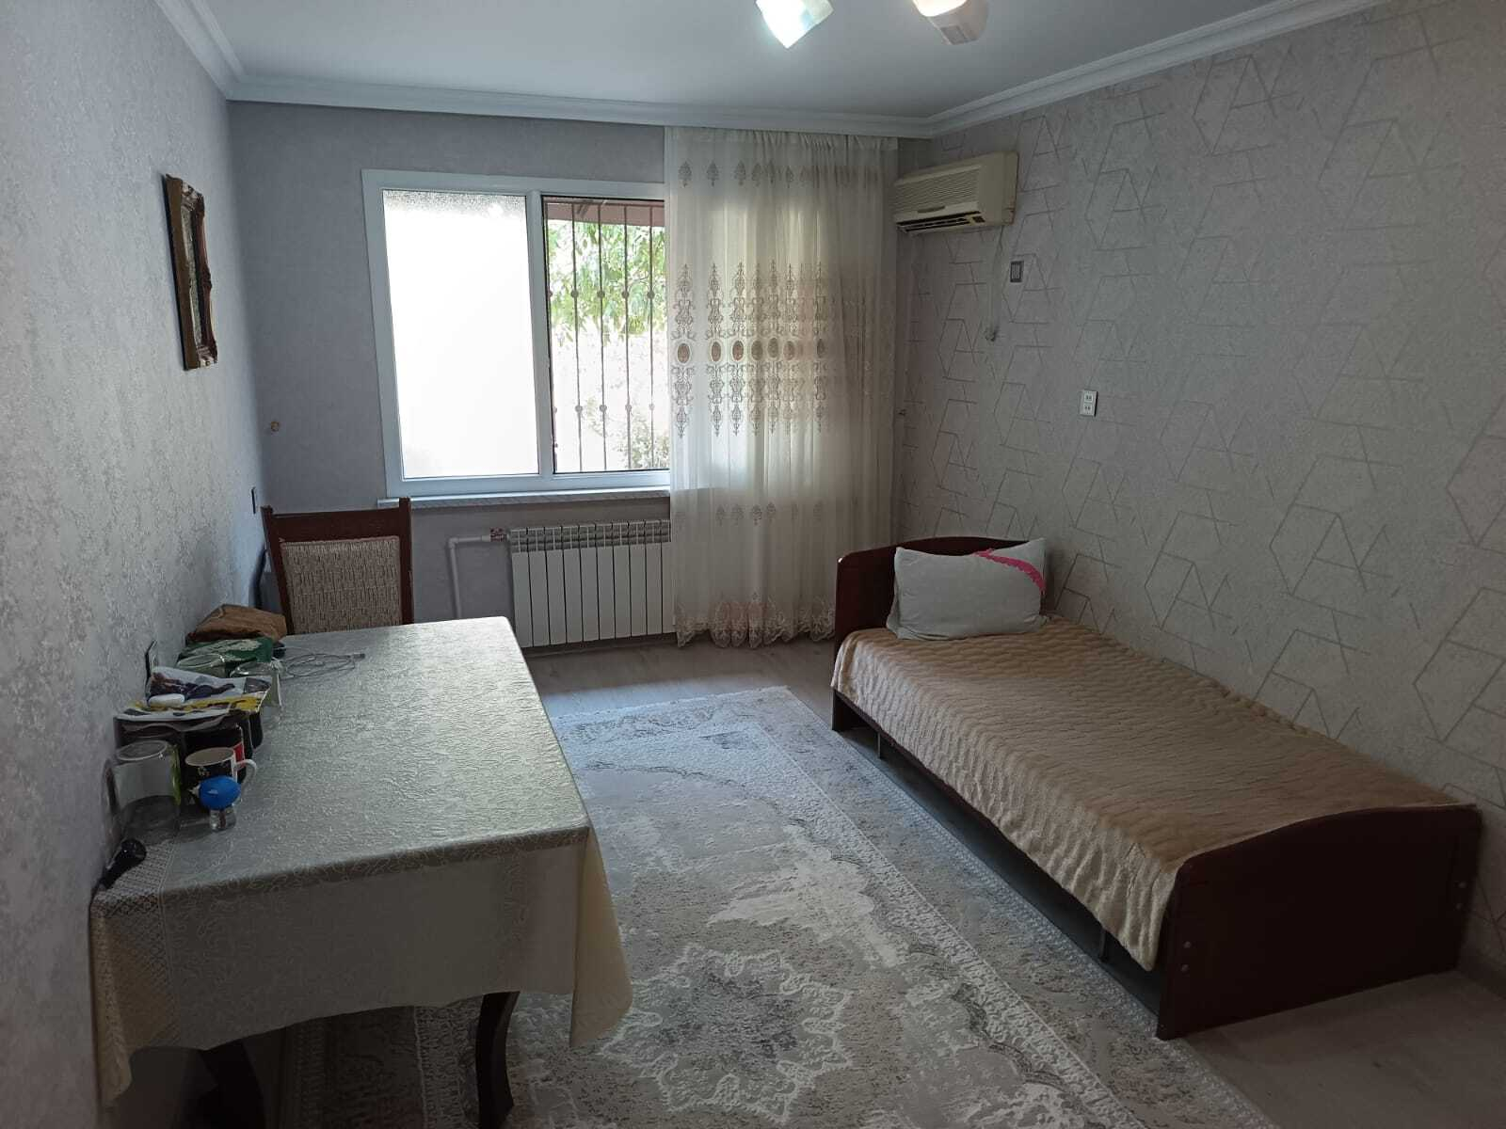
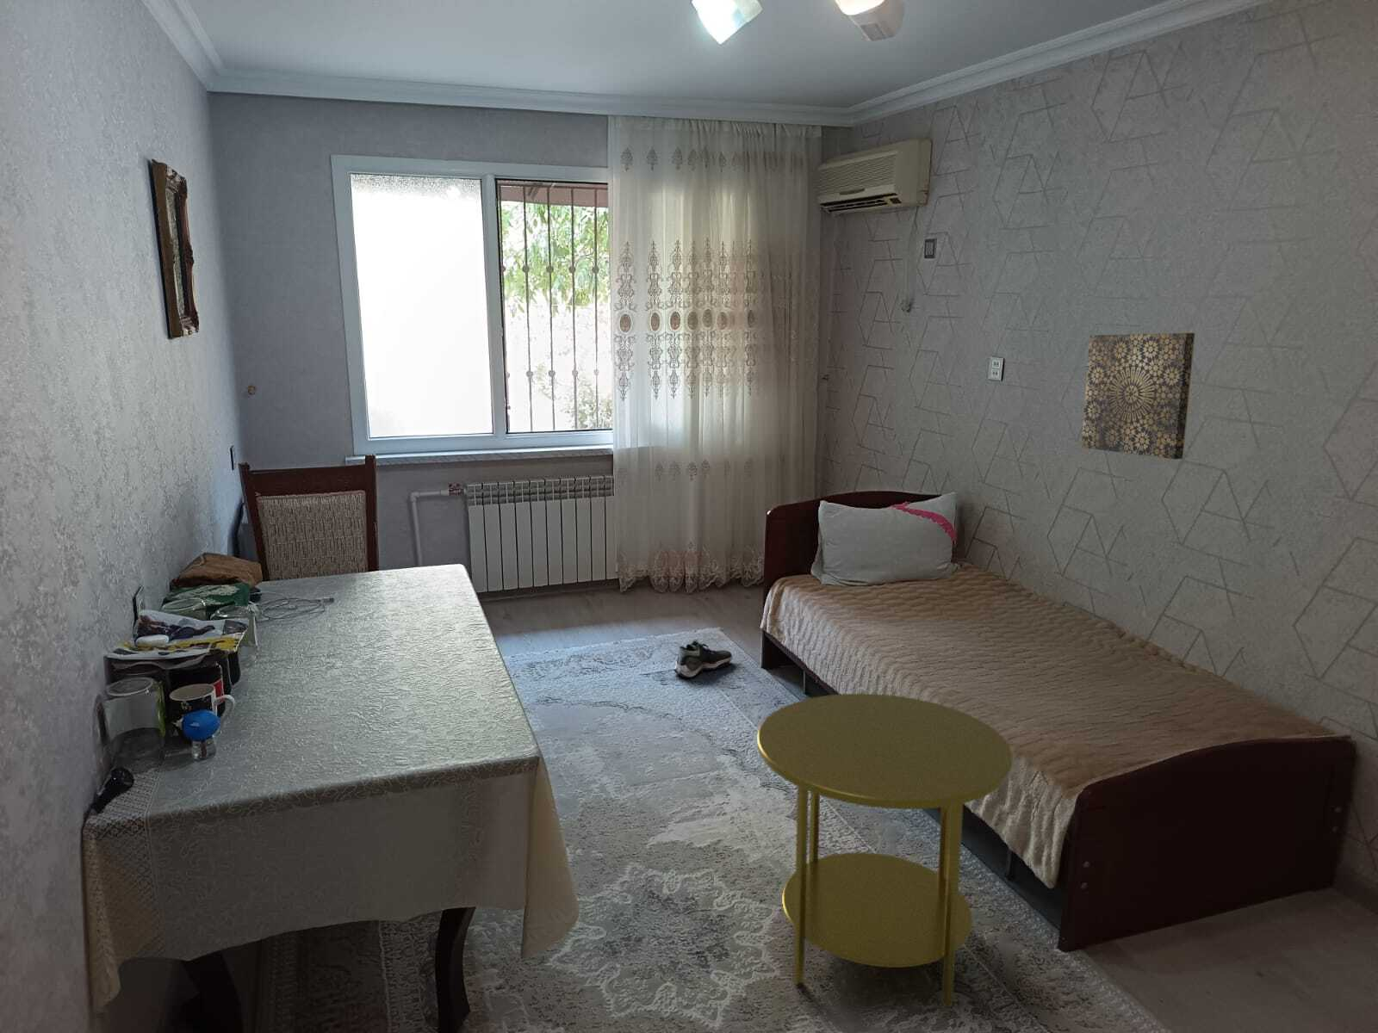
+ wall art [1081,332,1196,460]
+ shoe [673,640,732,678]
+ side table [756,693,1013,1008]
